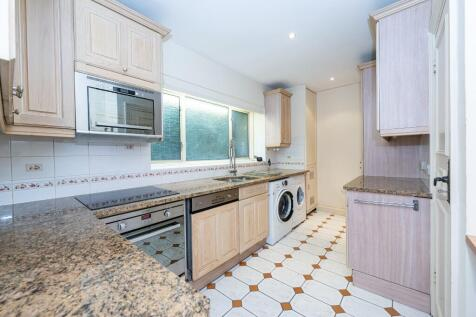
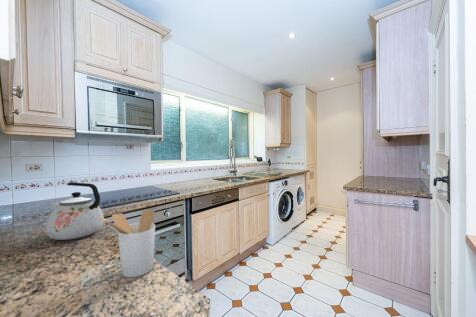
+ utensil holder [100,209,156,278]
+ kettle [45,181,105,241]
